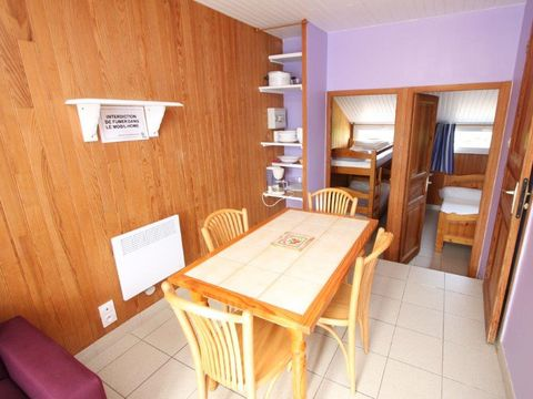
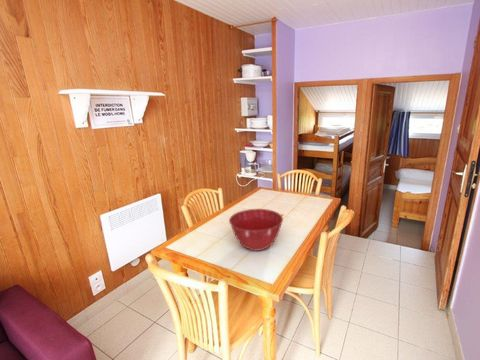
+ mixing bowl [228,208,284,252]
